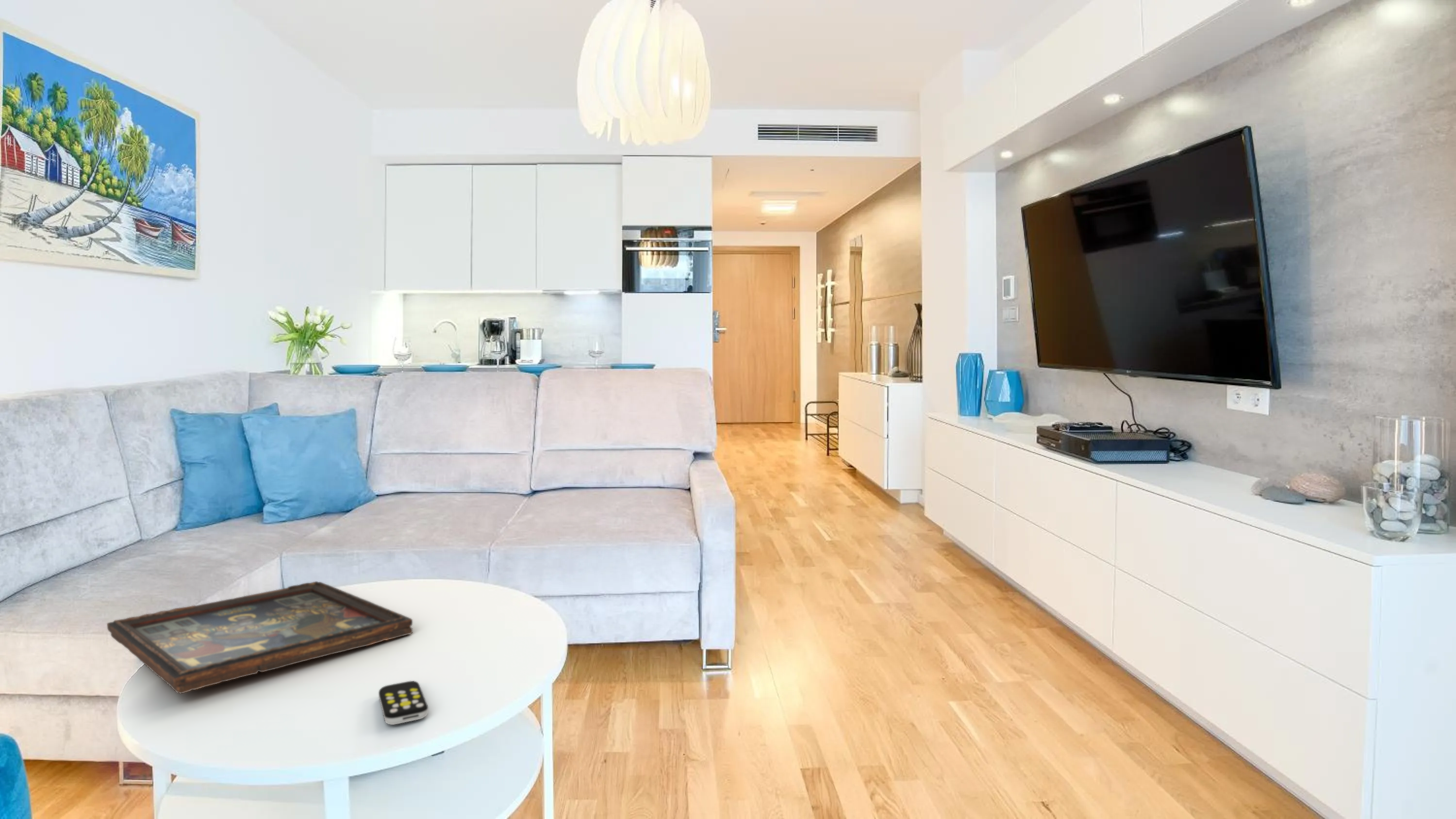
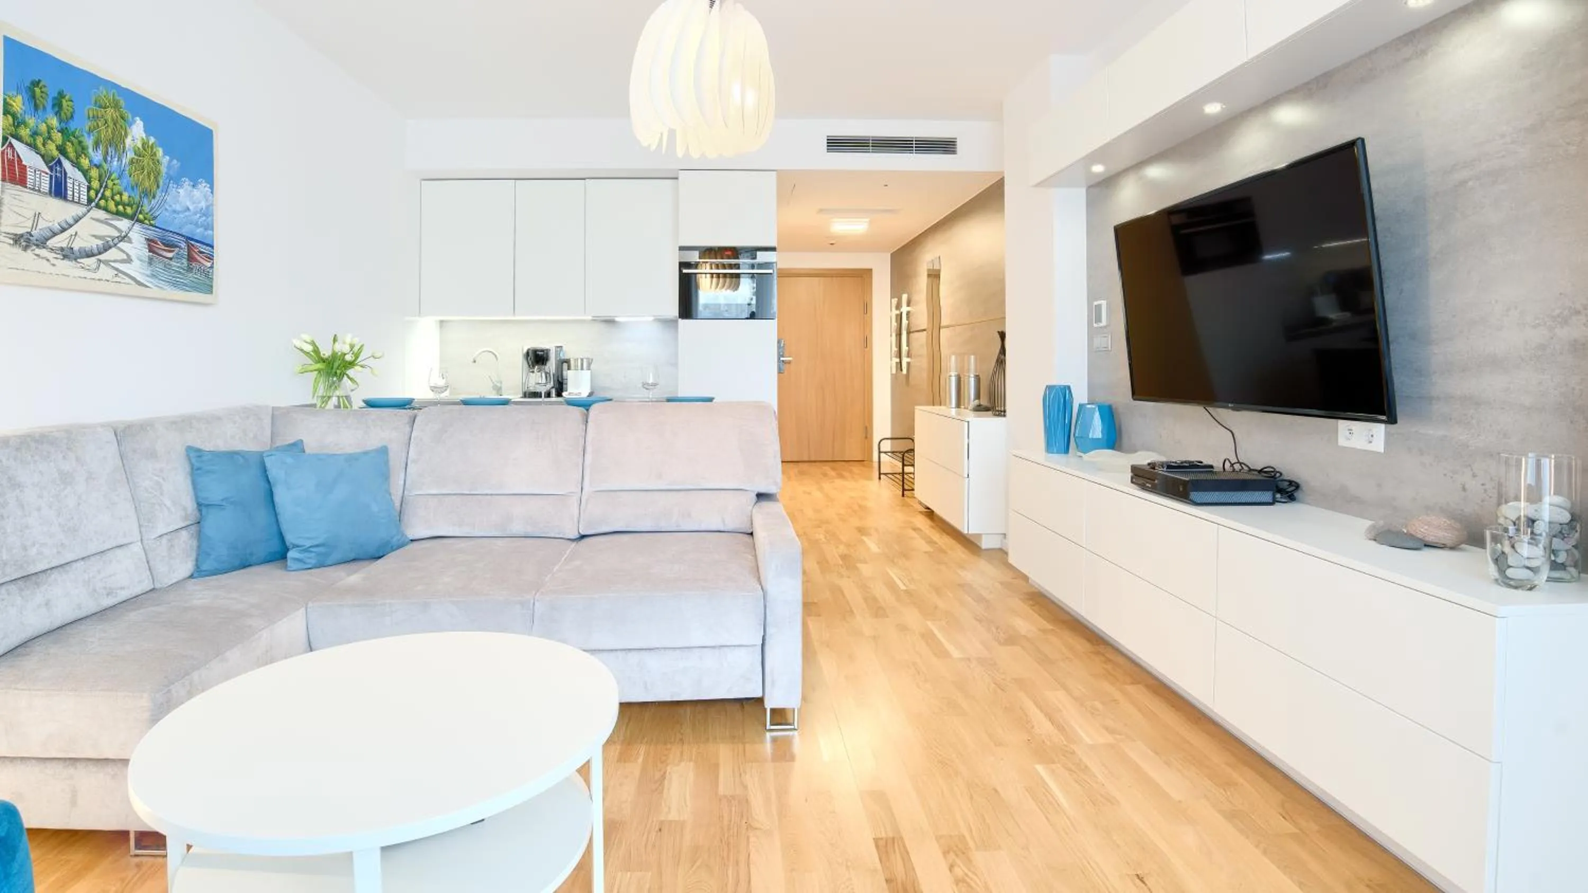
- remote control [378,680,429,725]
- decorative tray [106,581,413,694]
